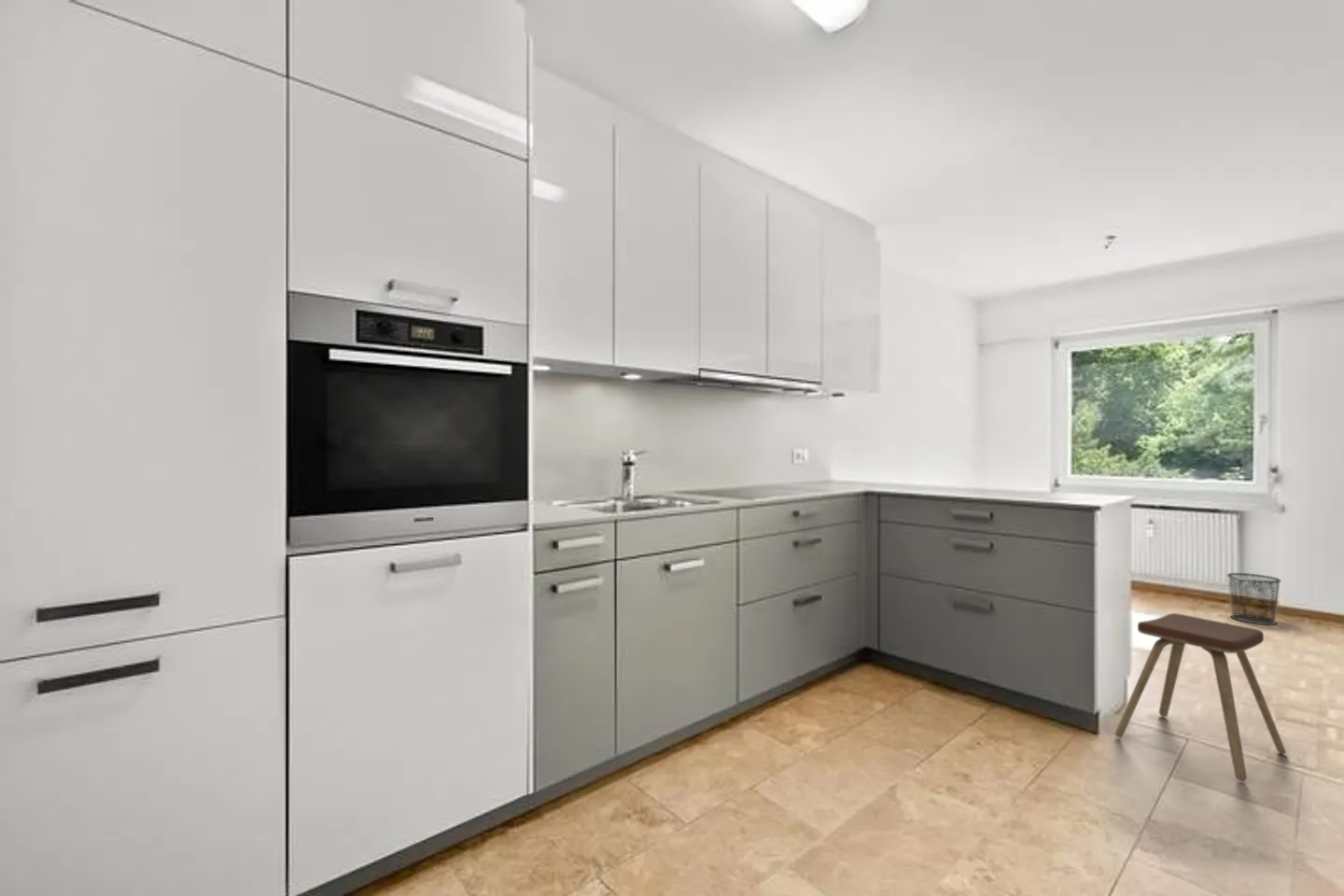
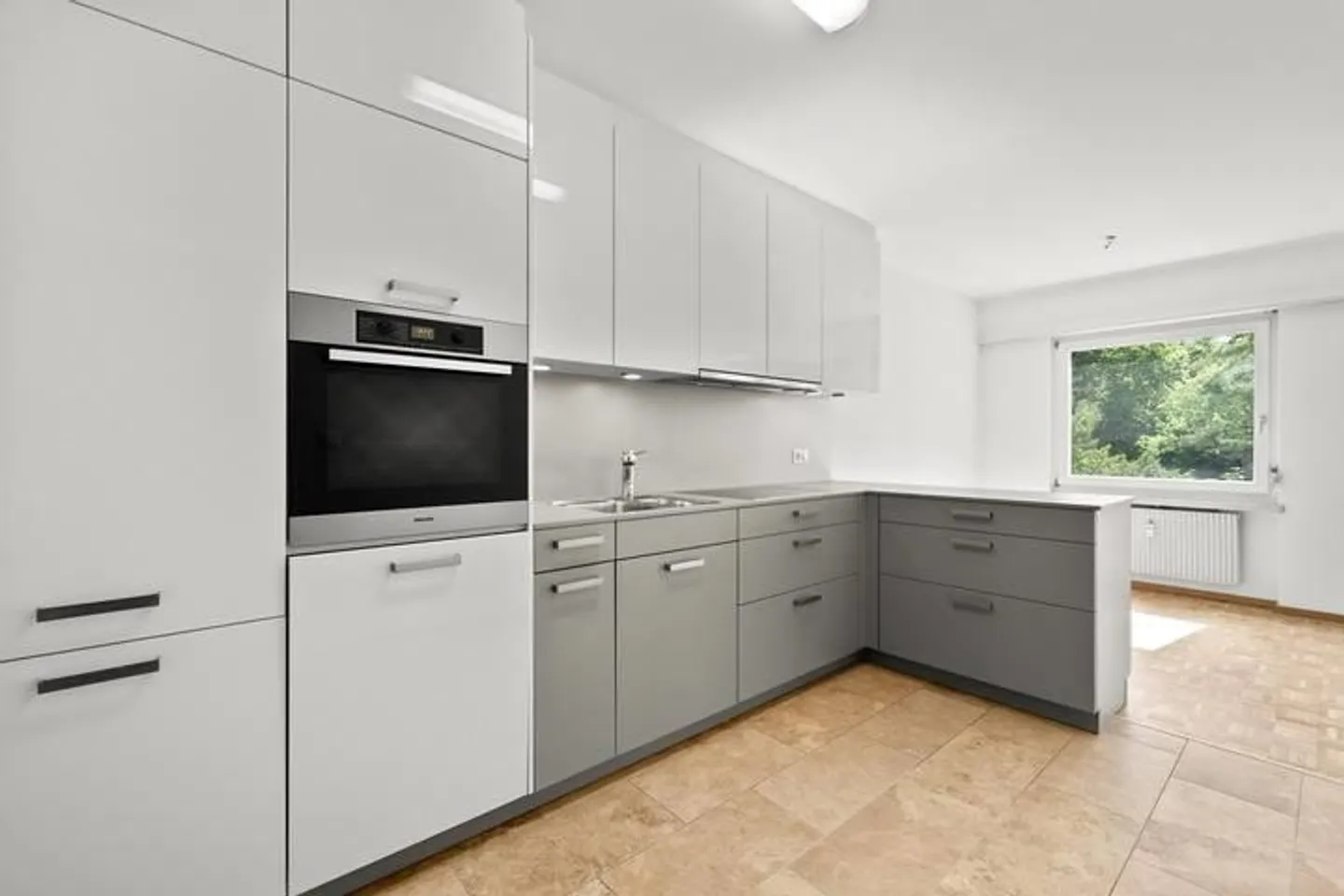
- music stool [1114,612,1287,782]
- waste bin [1226,572,1282,625]
